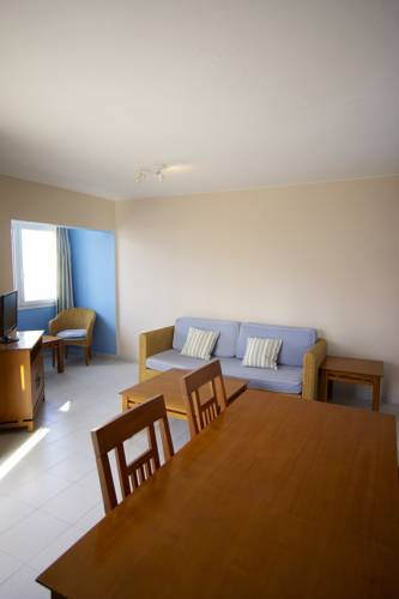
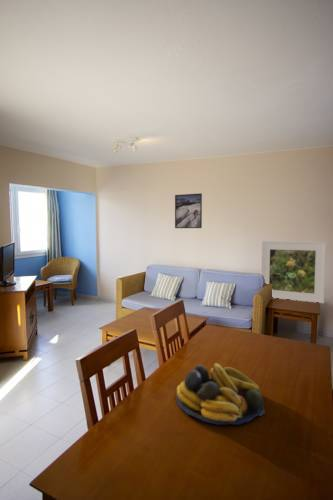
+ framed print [174,192,203,229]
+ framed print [260,240,327,304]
+ fruit bowl [175,362,266,426]
